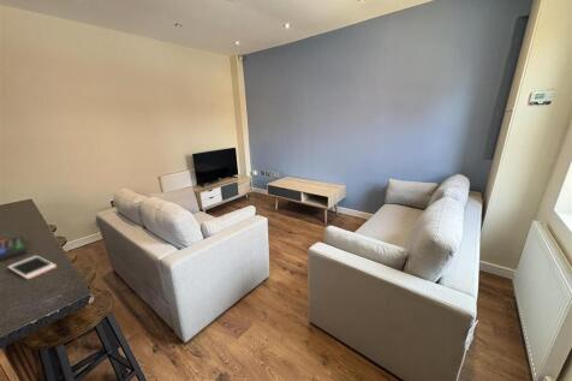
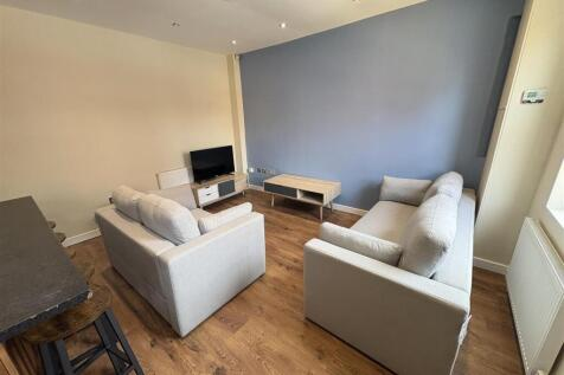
- cell phone [7,255,58,280]
- remote control [0,234,28,263]
